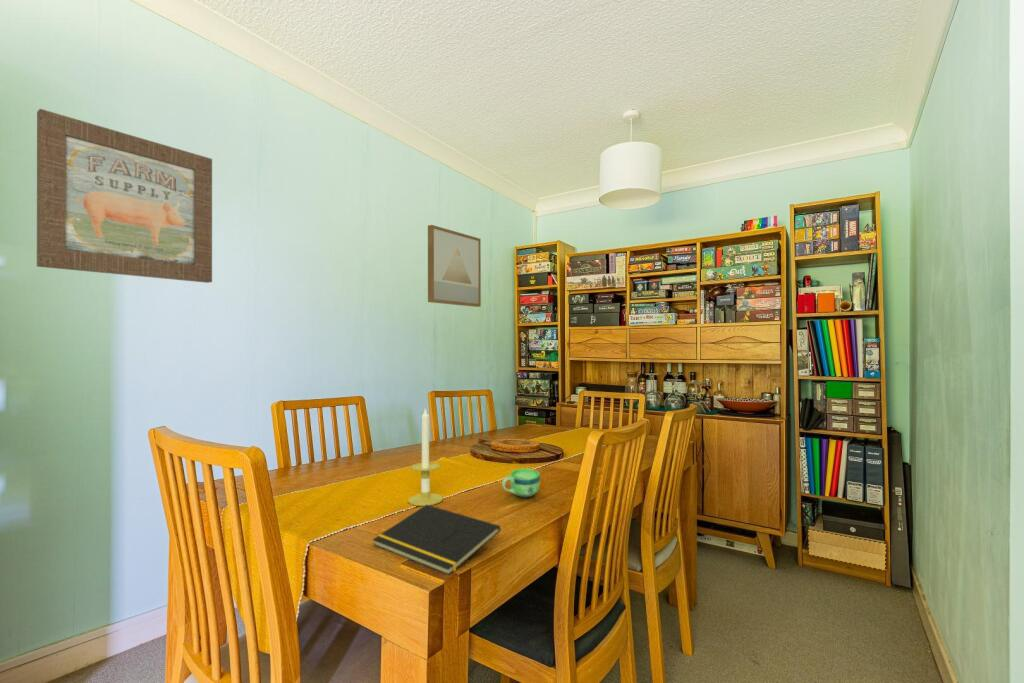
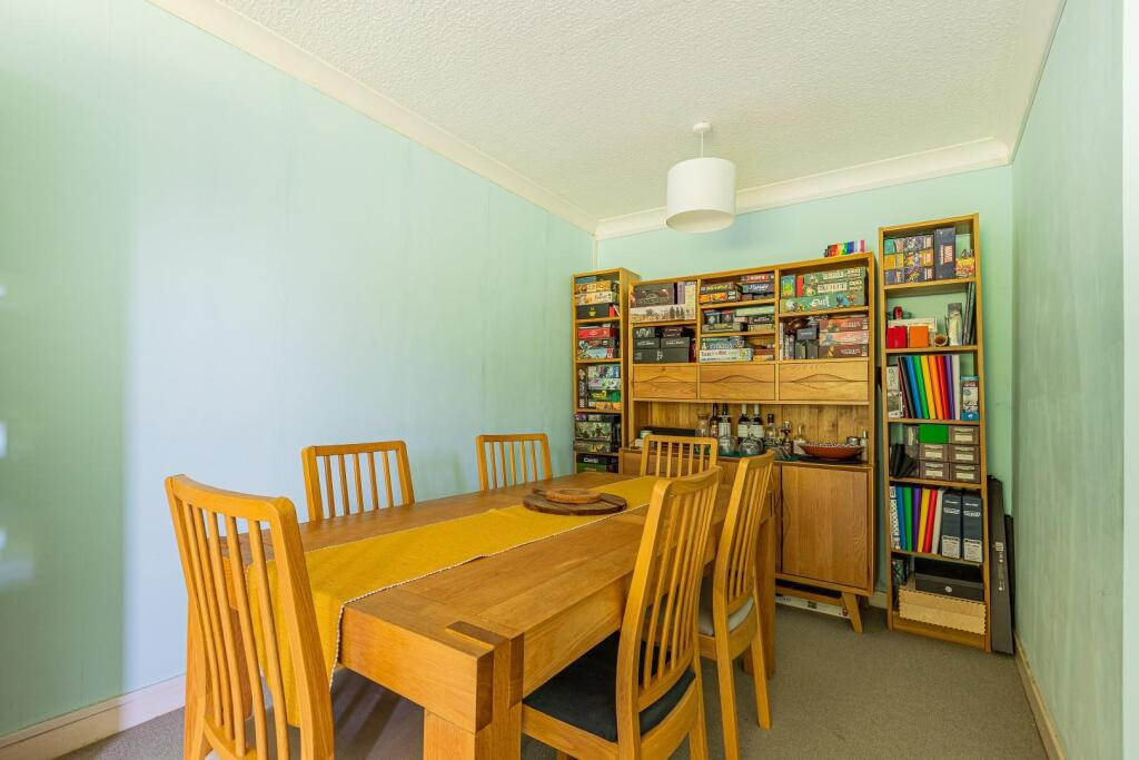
- cup [501,467,541,499]
- wall art [36,108,213,284]
- notepad [372,505,501,576]
- wall art [427,224,482,308]
- candle [407,407,444,507]
